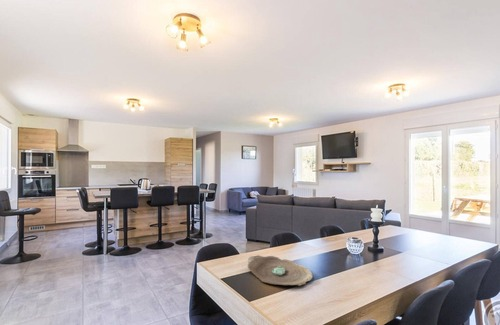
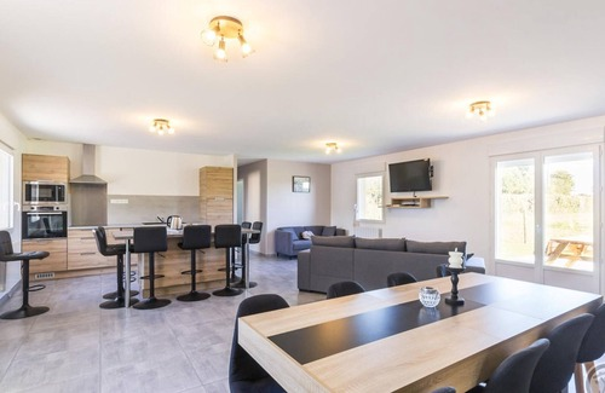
- decorative bowl [247,255,313,286]
